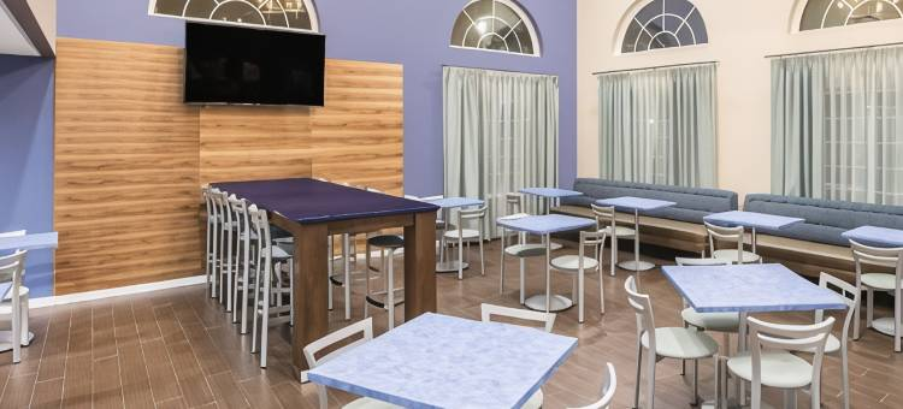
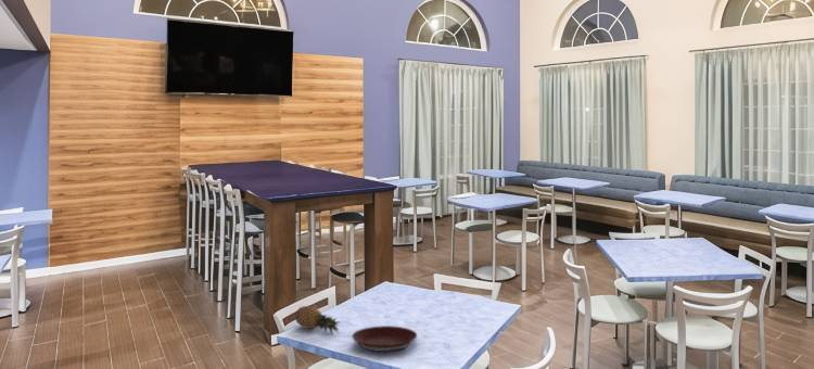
+ fruit [294,305,342,335]
+ plate [351,325,418,353]
